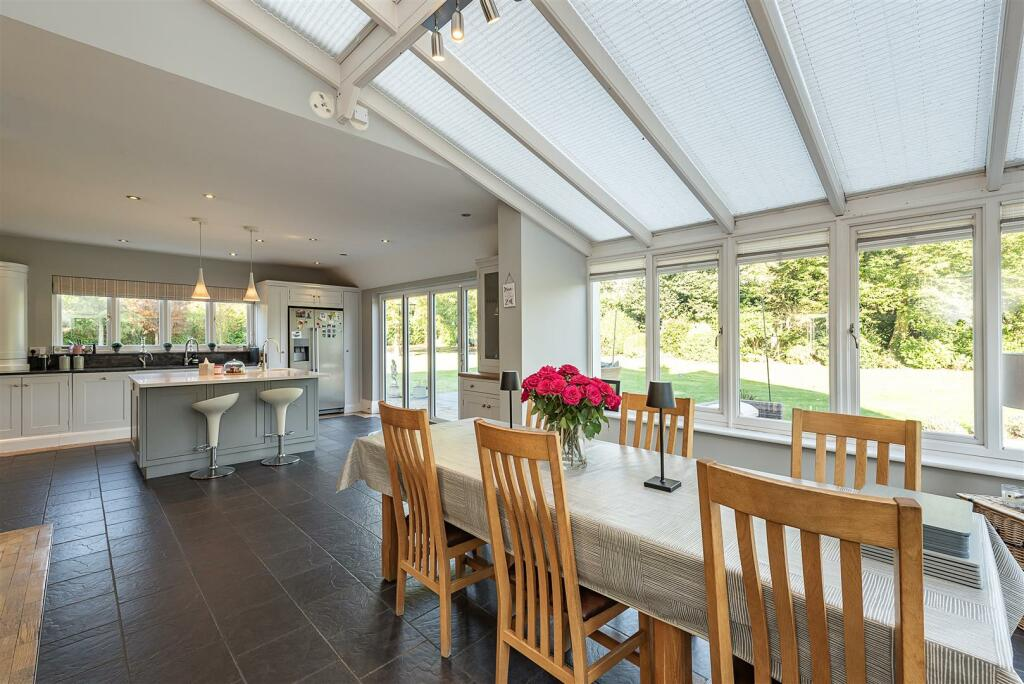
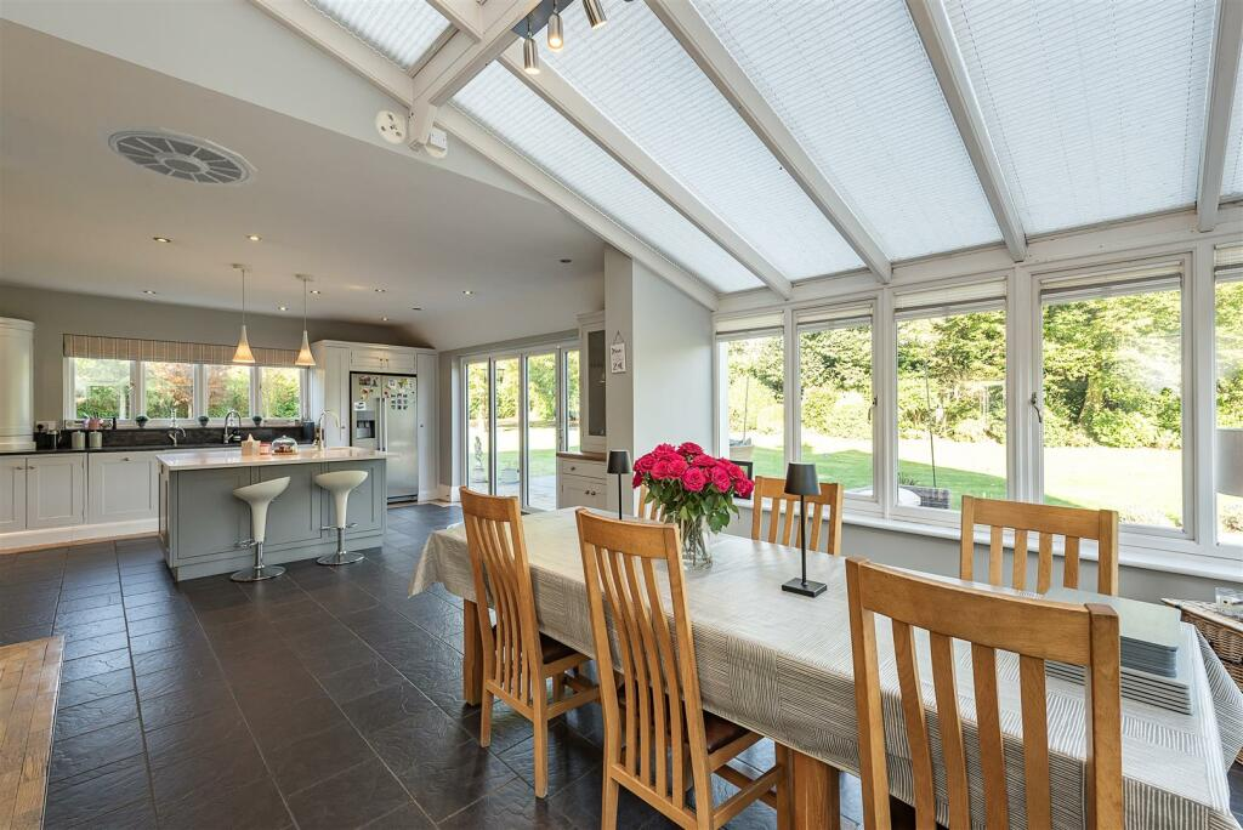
+ ceiling vent [96,123,259,188]
